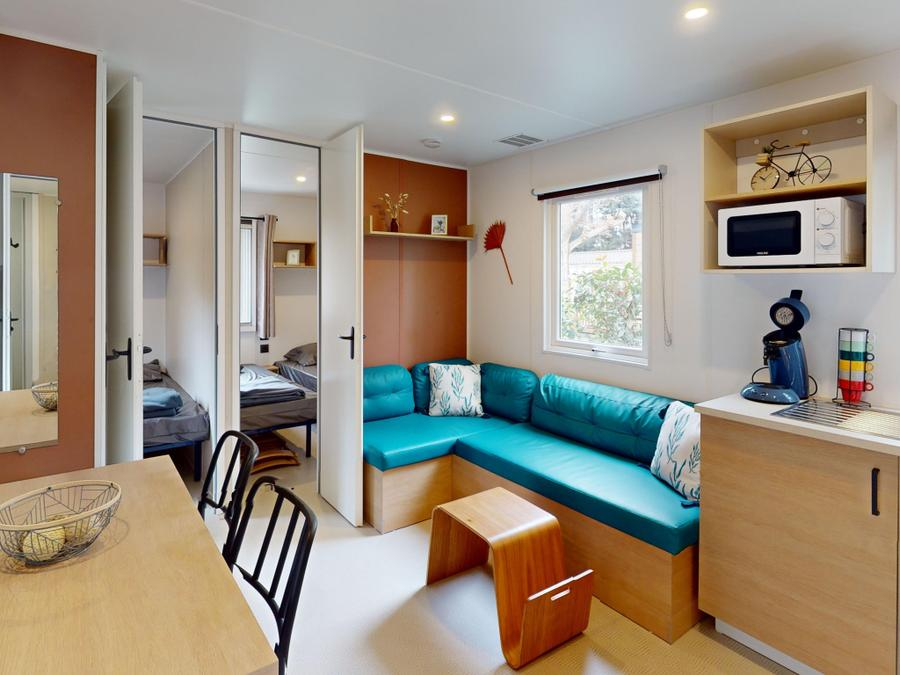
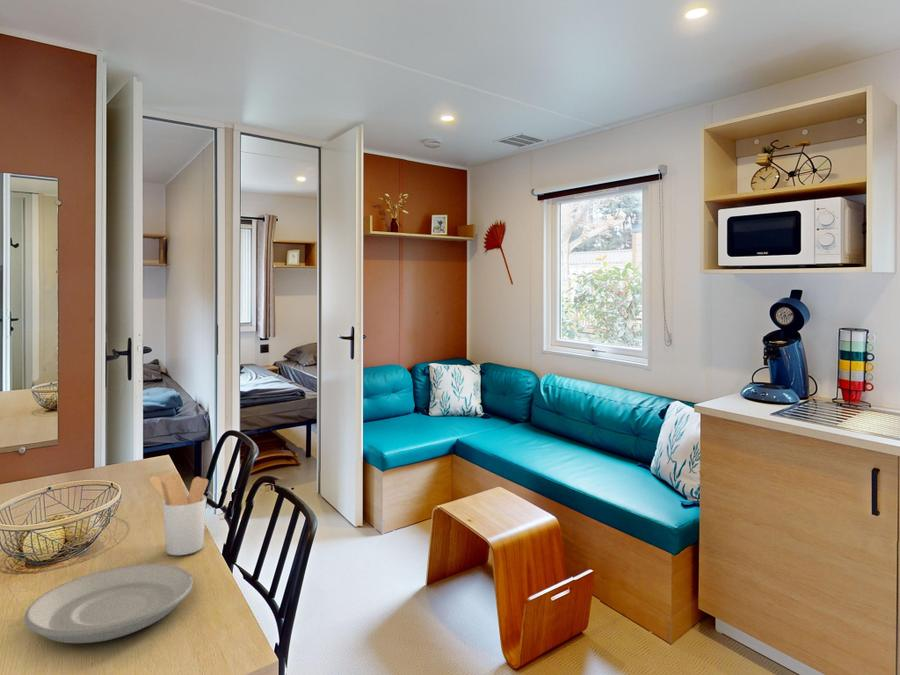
+ plate [23,563,194,644]
+ utensil holder [149,471,209,556]
